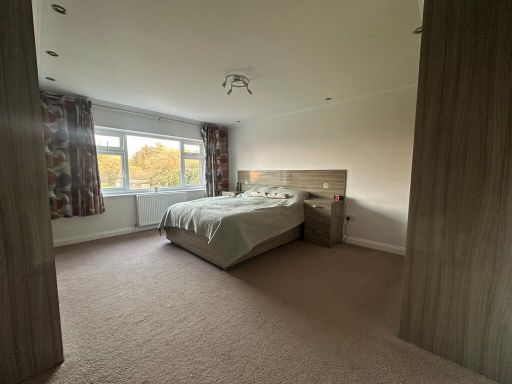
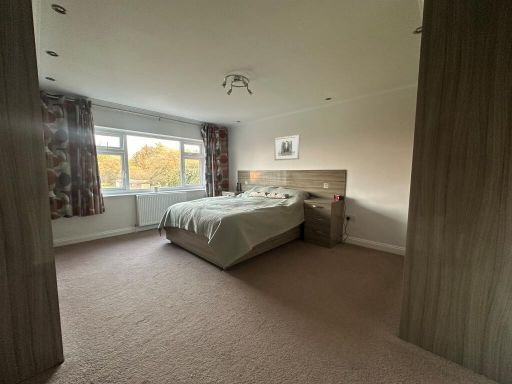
+ wall art [274,134,300,161]
